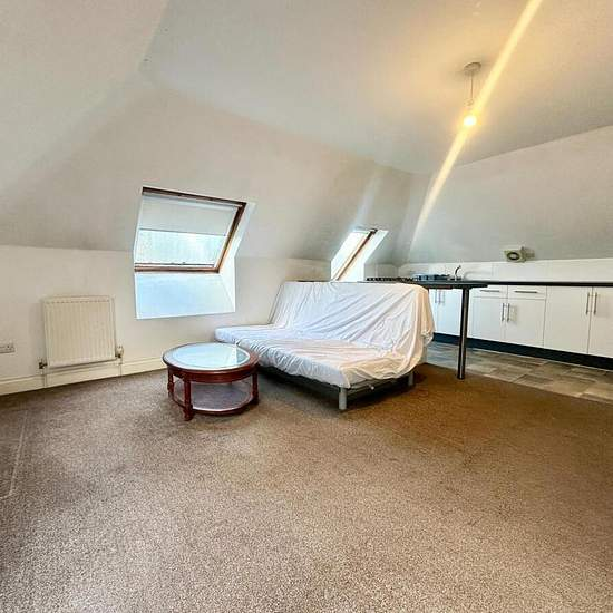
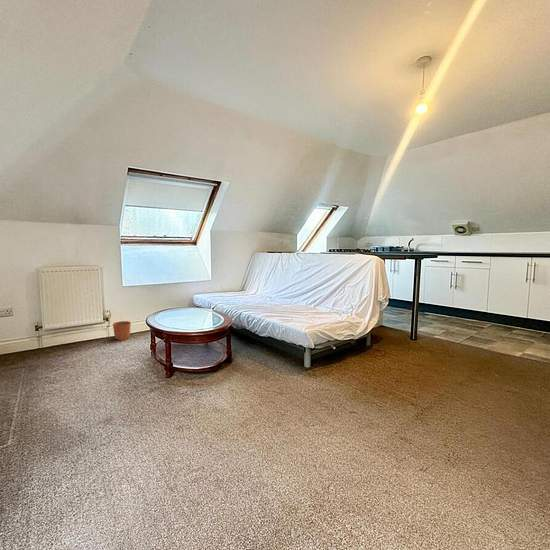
+ plant pot [112,317,132,341]
